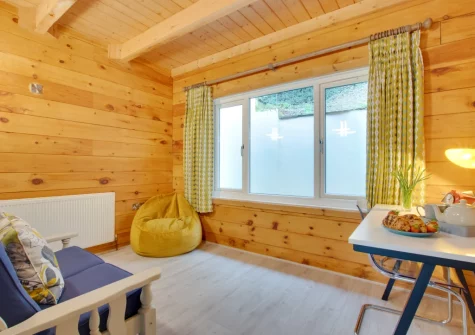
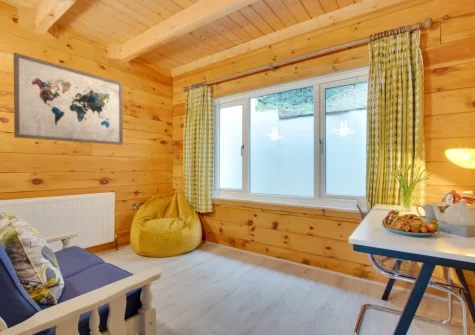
+ wall art [13,51,124,146]
